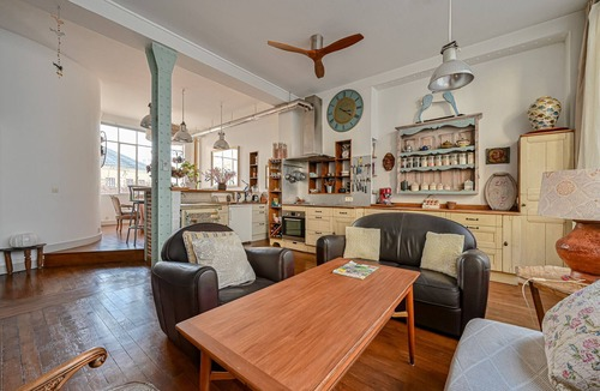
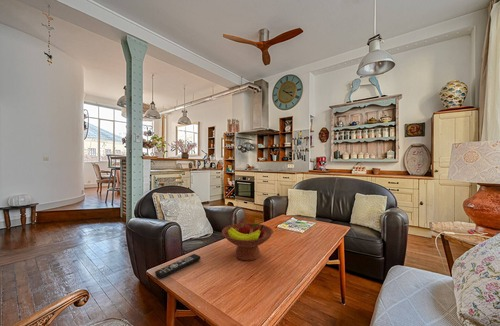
+ remote control [154,253,202,279]
+ fruit bowl [221,222,274,262]
